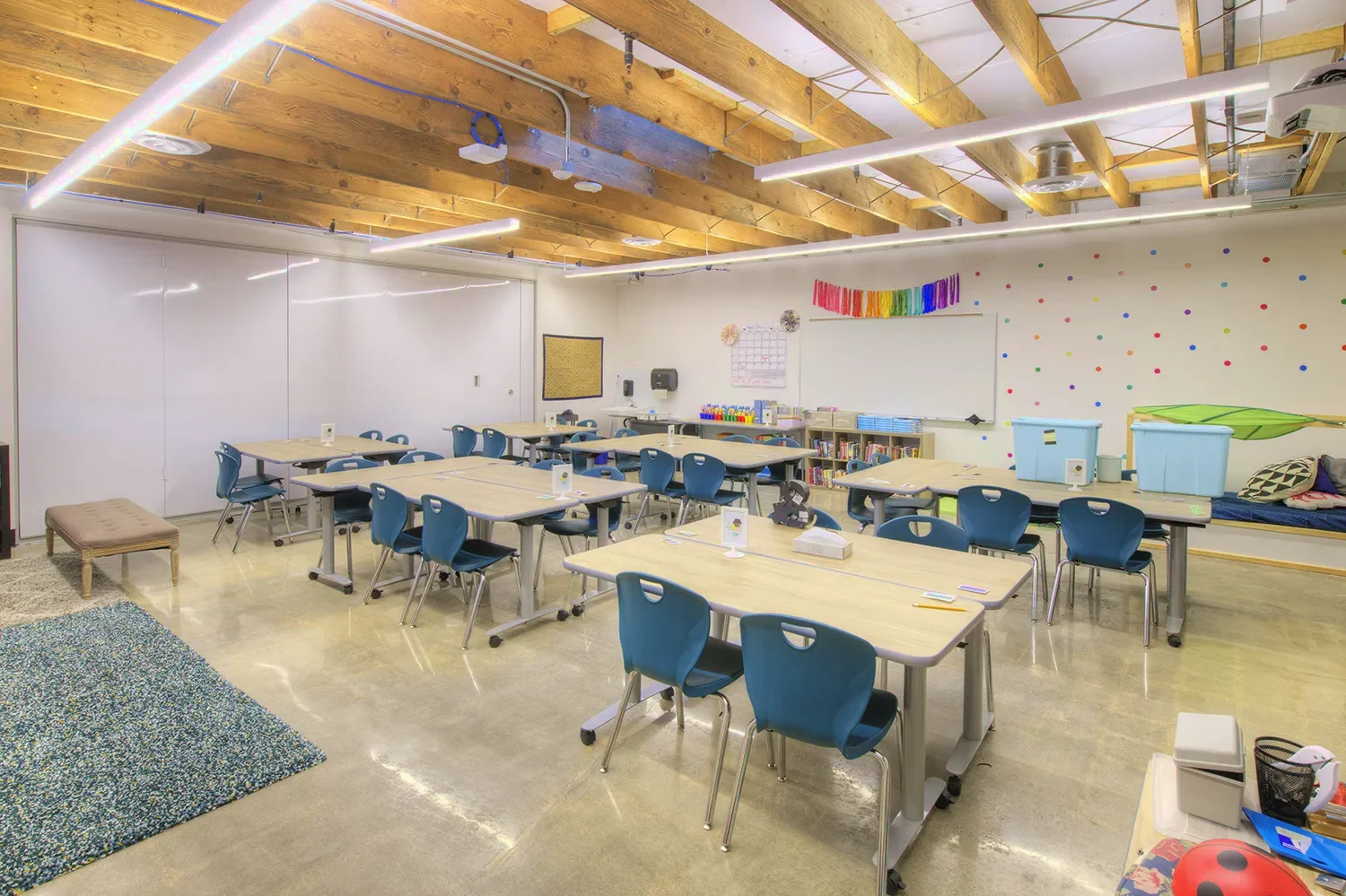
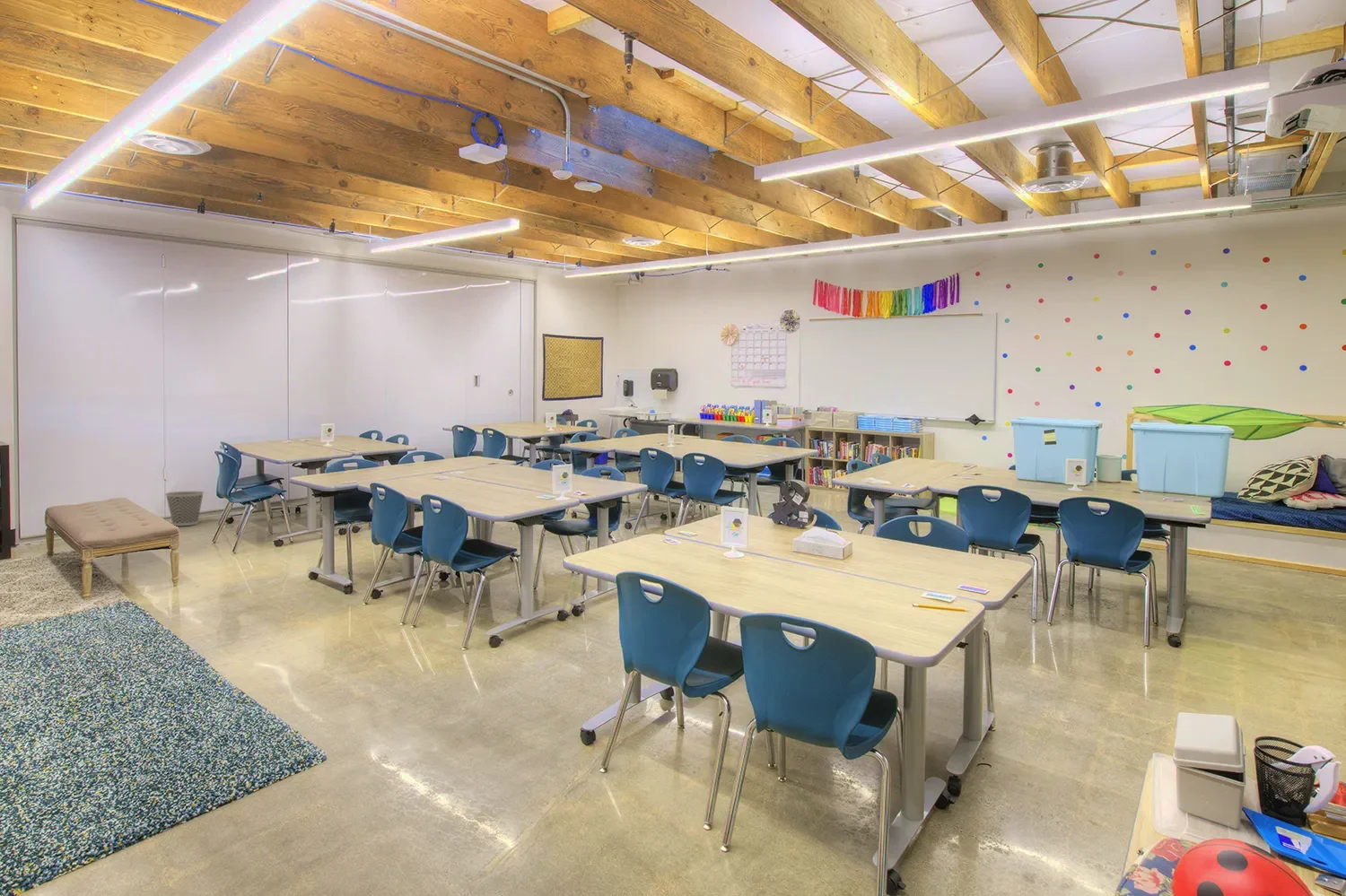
+ wastebasket [164,491,205,526]
